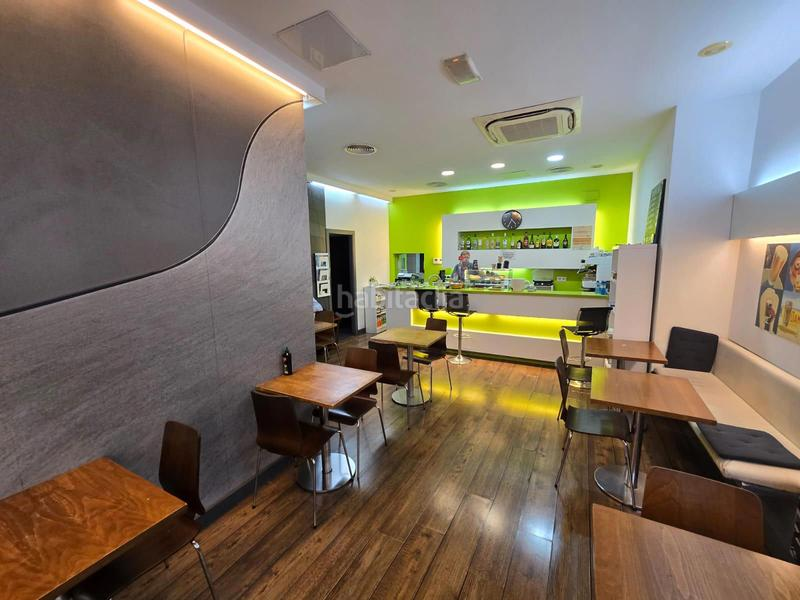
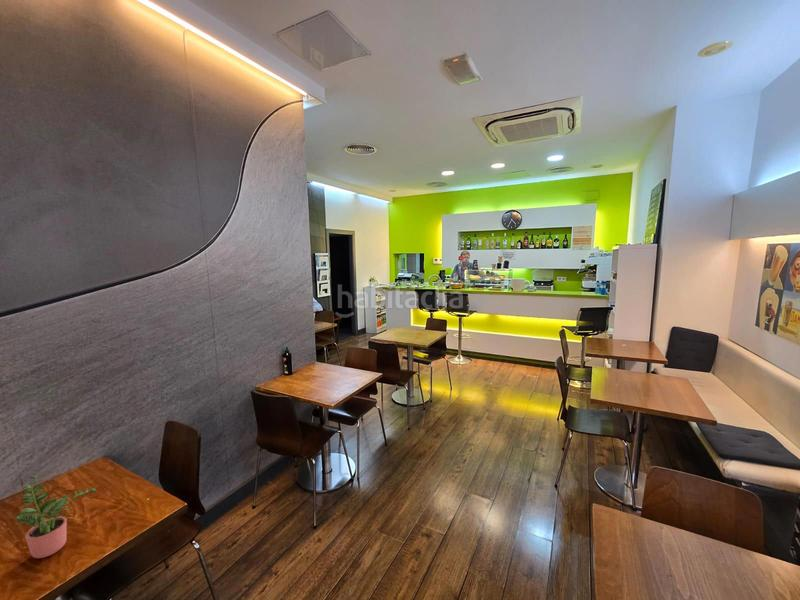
+ potted plant [14,471,99,559]
